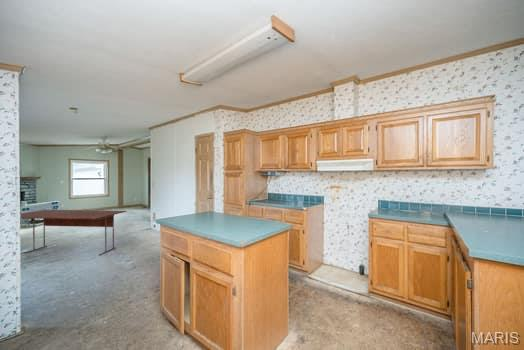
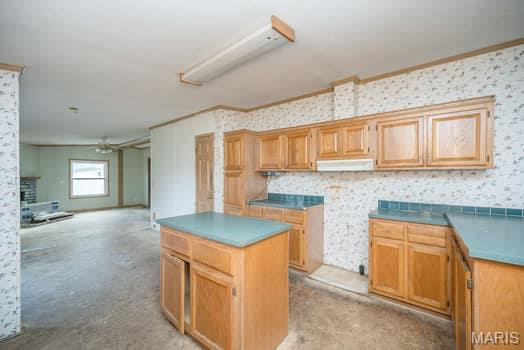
- dining table [20,209,128,256]
